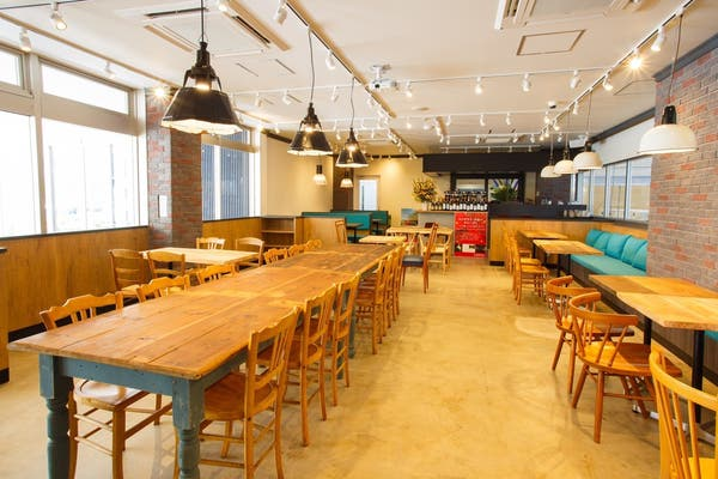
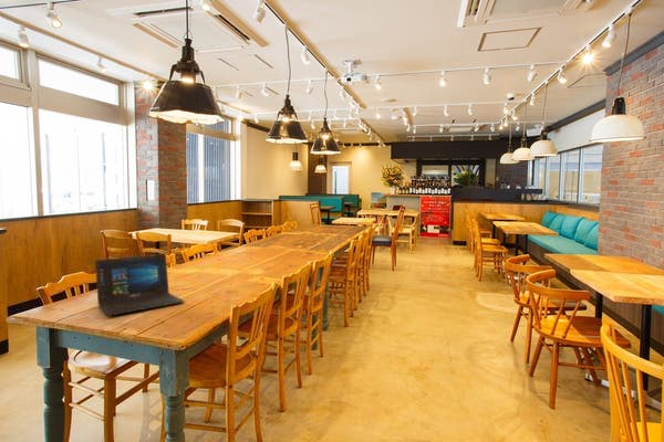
+ laptop [94,253,186,316]
